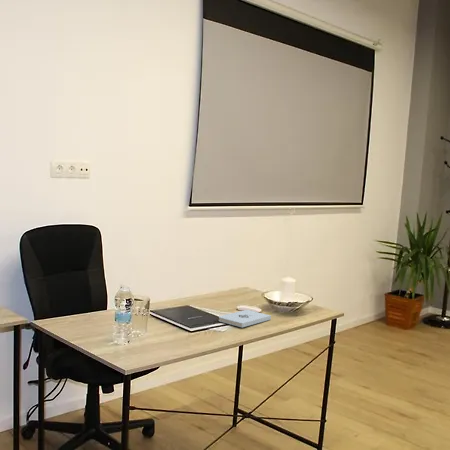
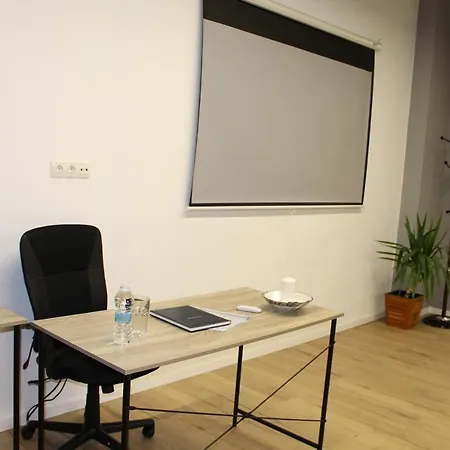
- notepad [218,309,272,328]
